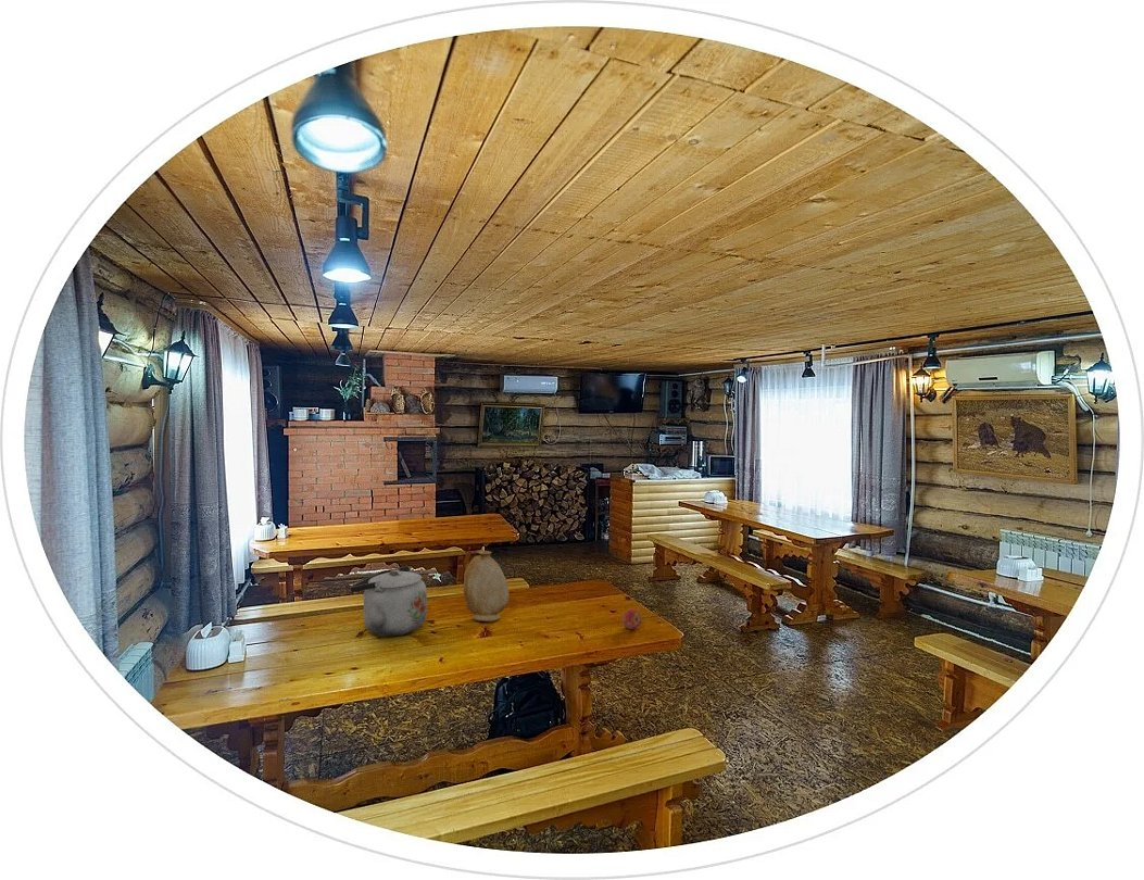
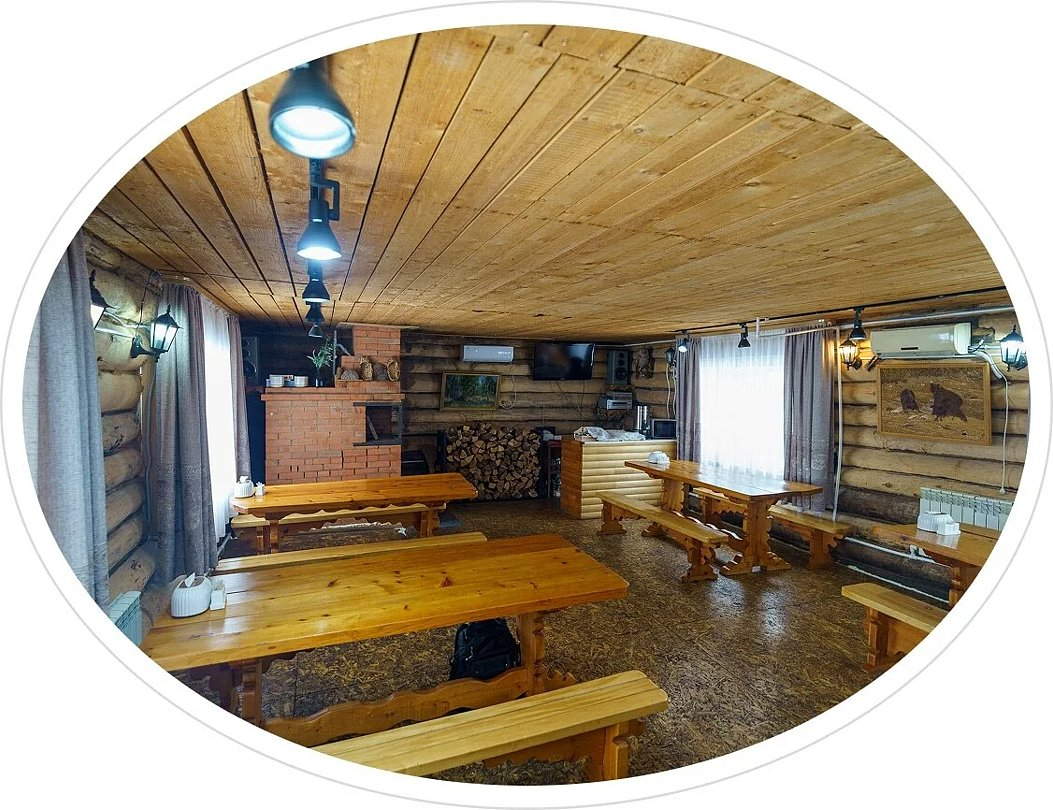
- kettle [349,565,428,637]
- apple [621,608,642,630]
- vase [462,550,510,624]
